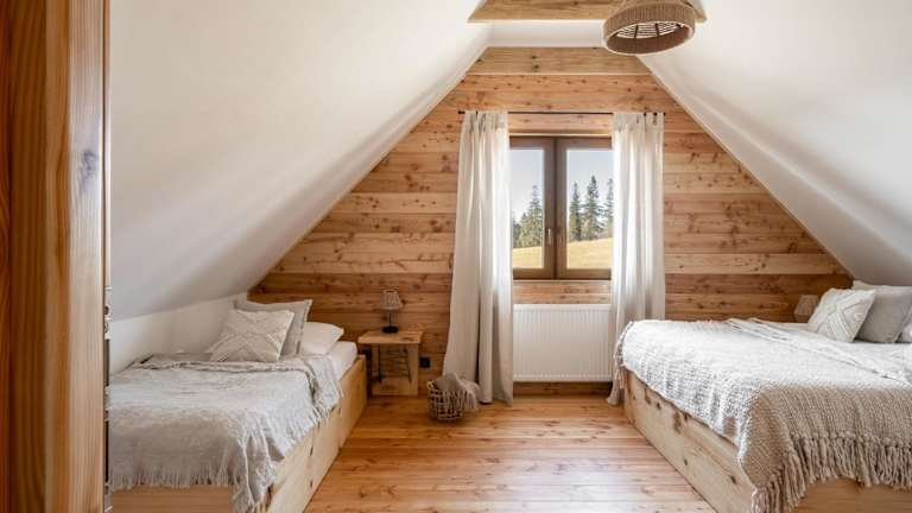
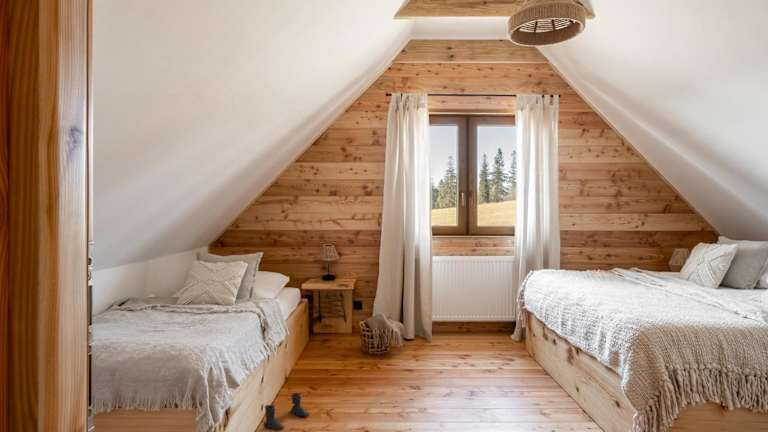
+ boots [262,392,310,432]
